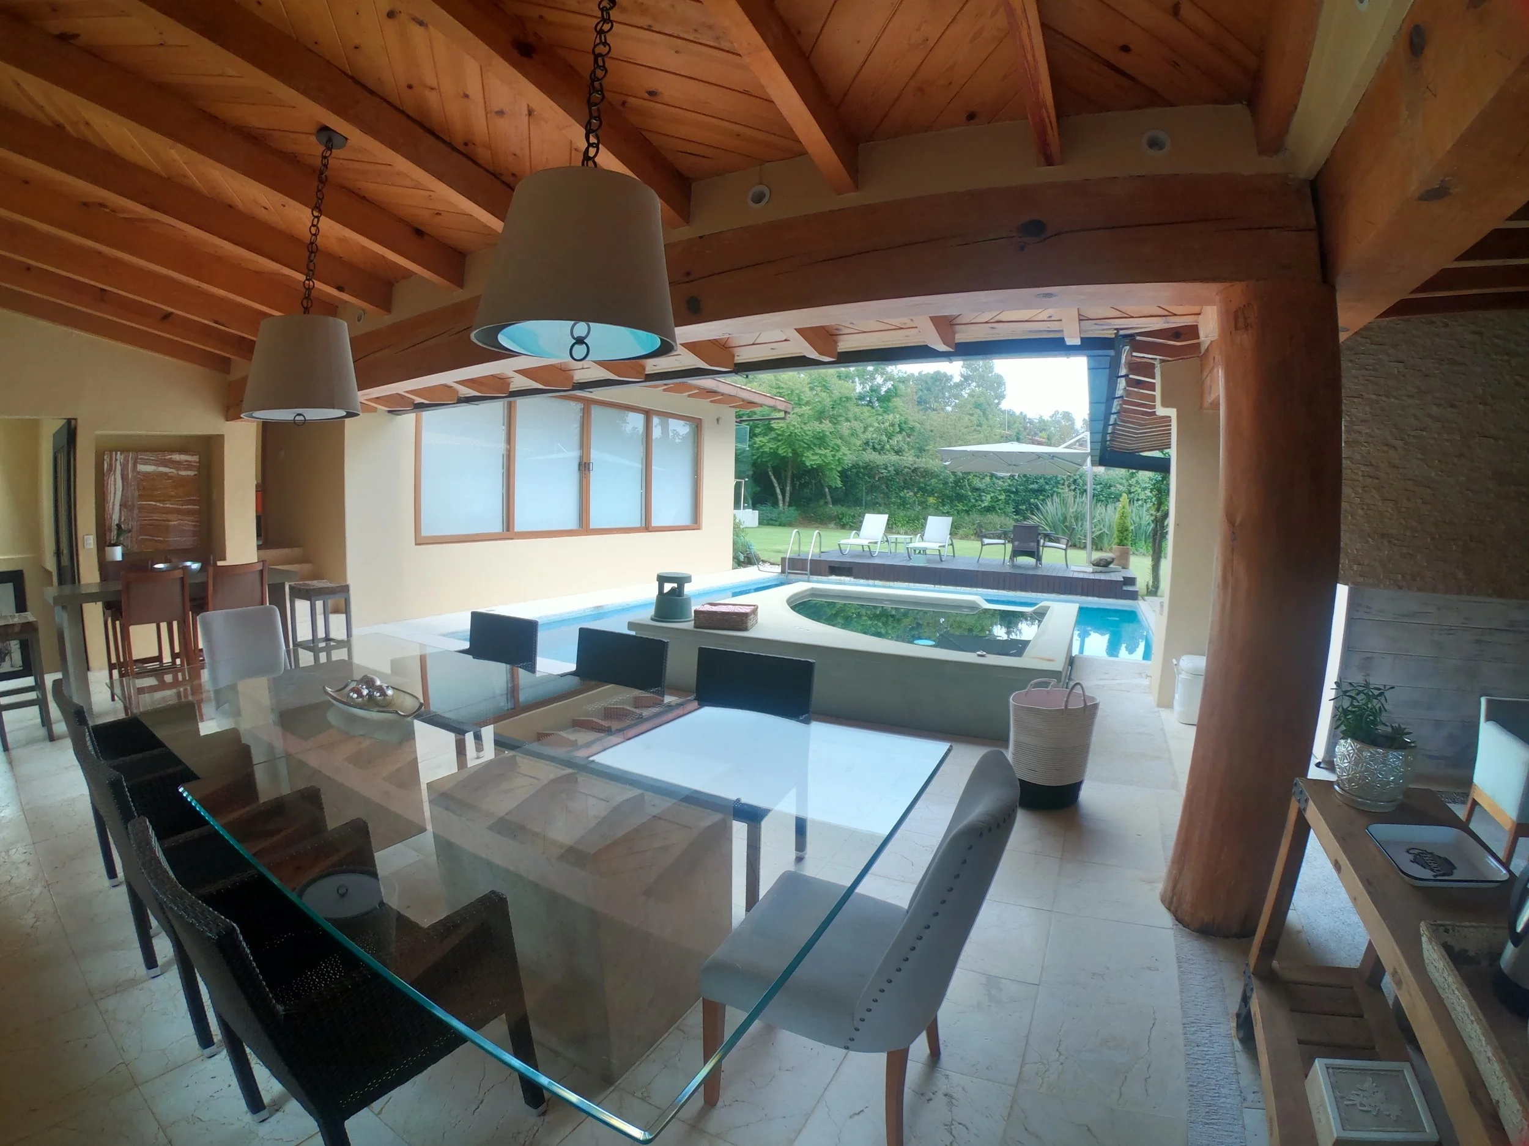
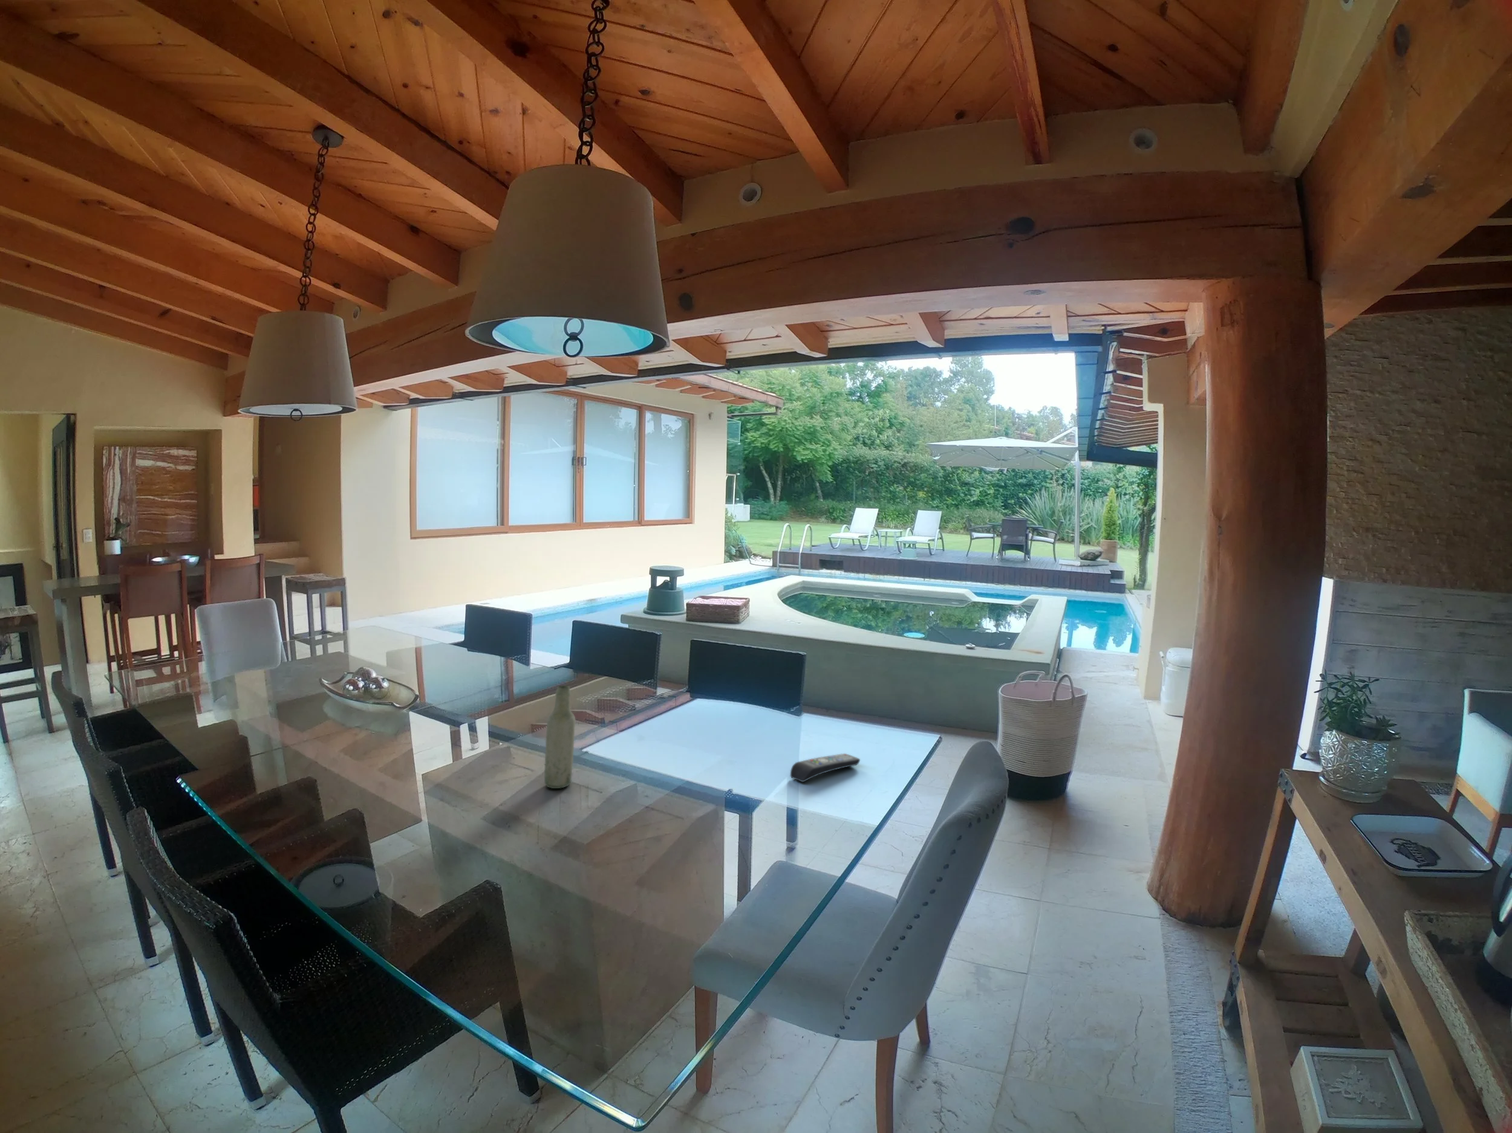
+ remote control [789,753,861,783]
+ bottle [544,684,576,789]
